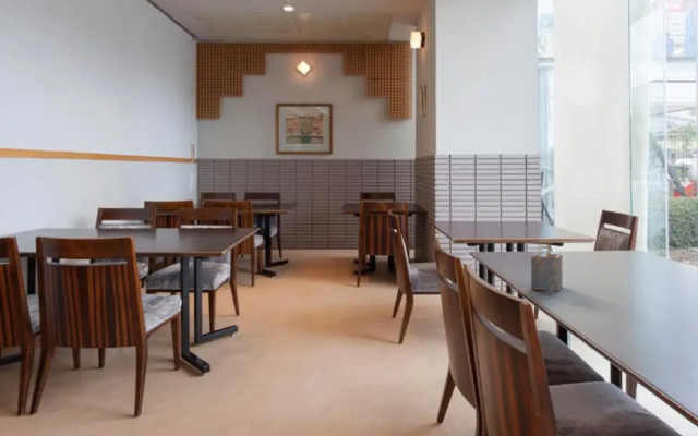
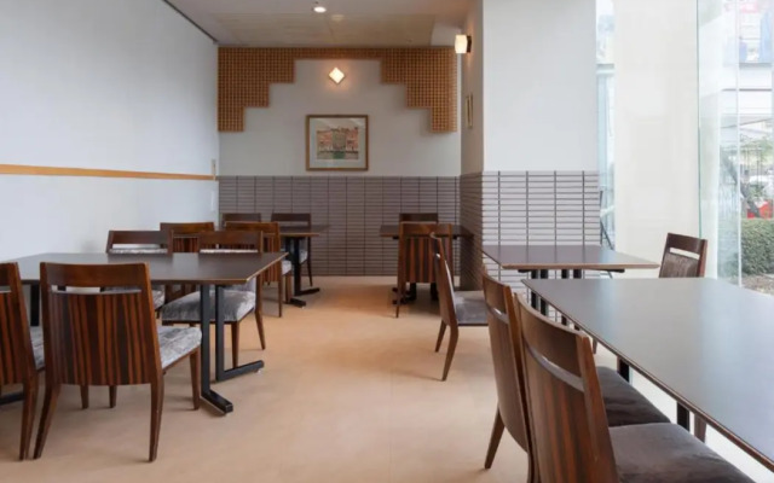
- napkin holder [530,241,564,292]
